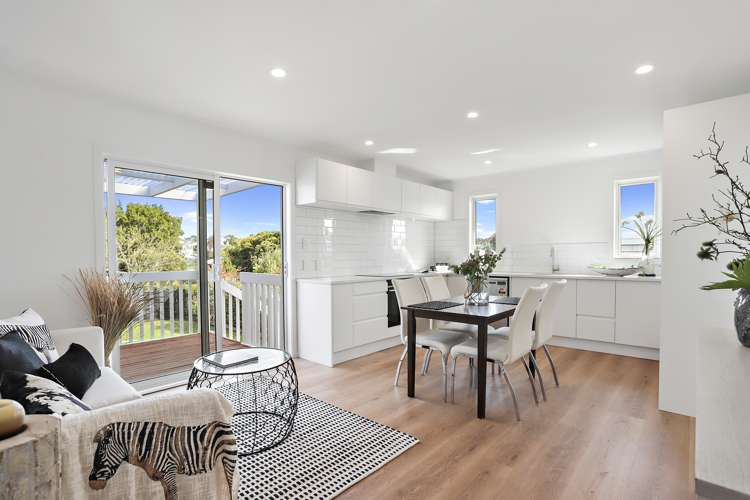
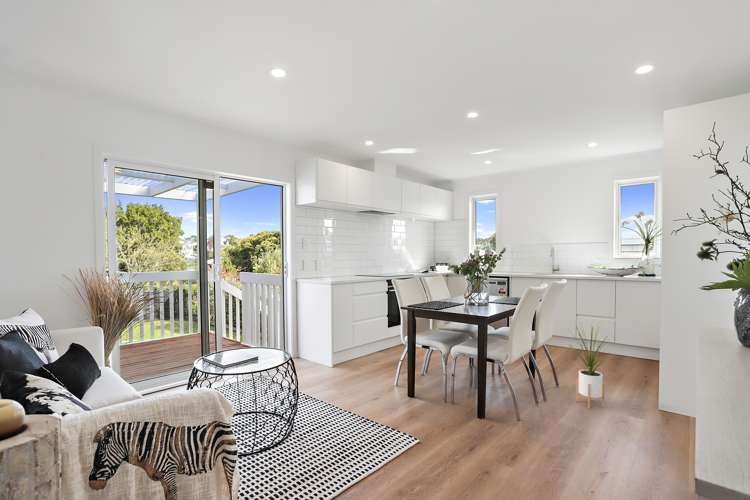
+ house plant [567,321,616,410]
